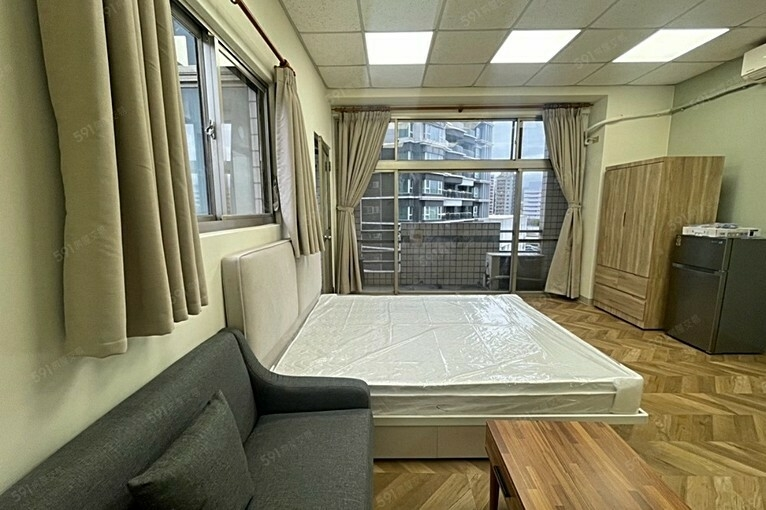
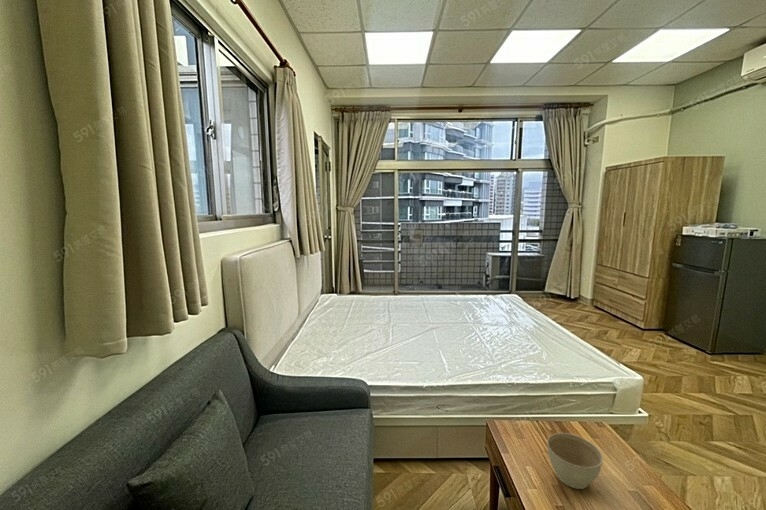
+ planter bowl [546,432,604,490]
